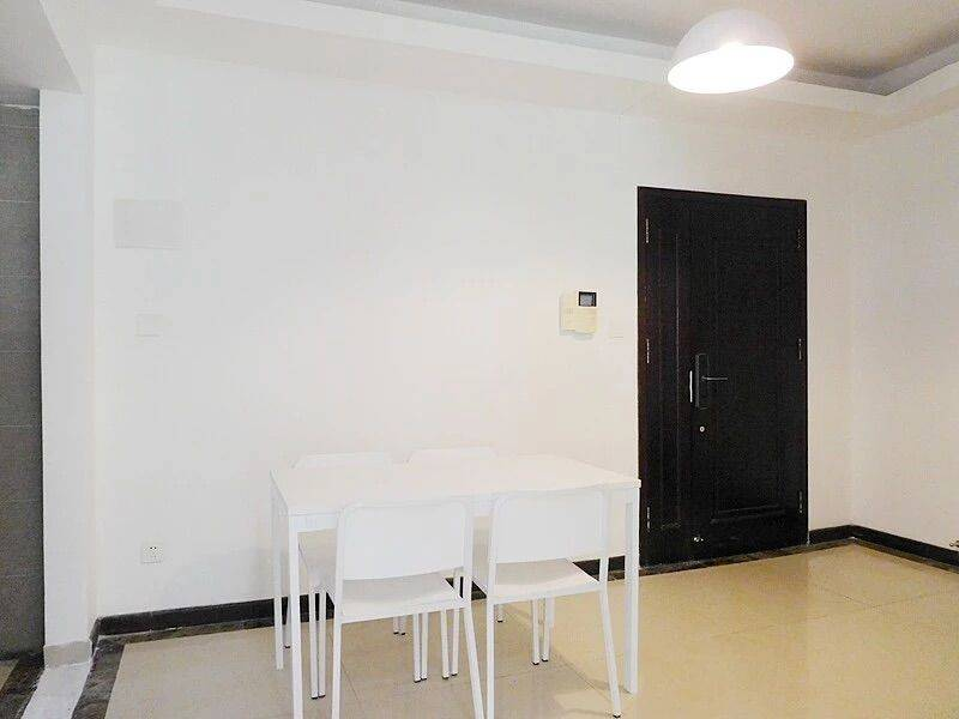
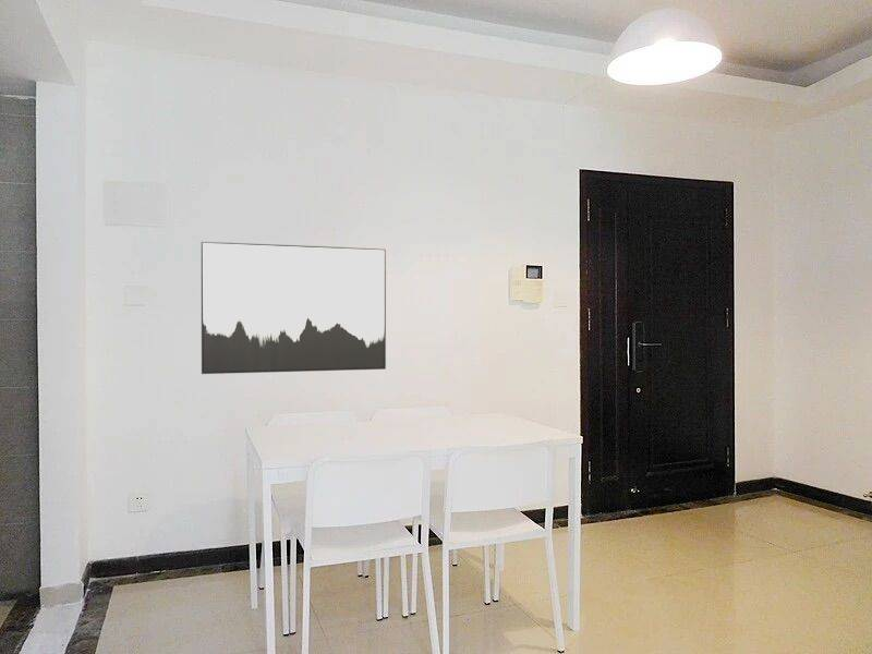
+ wall art [201,241,387,375]
